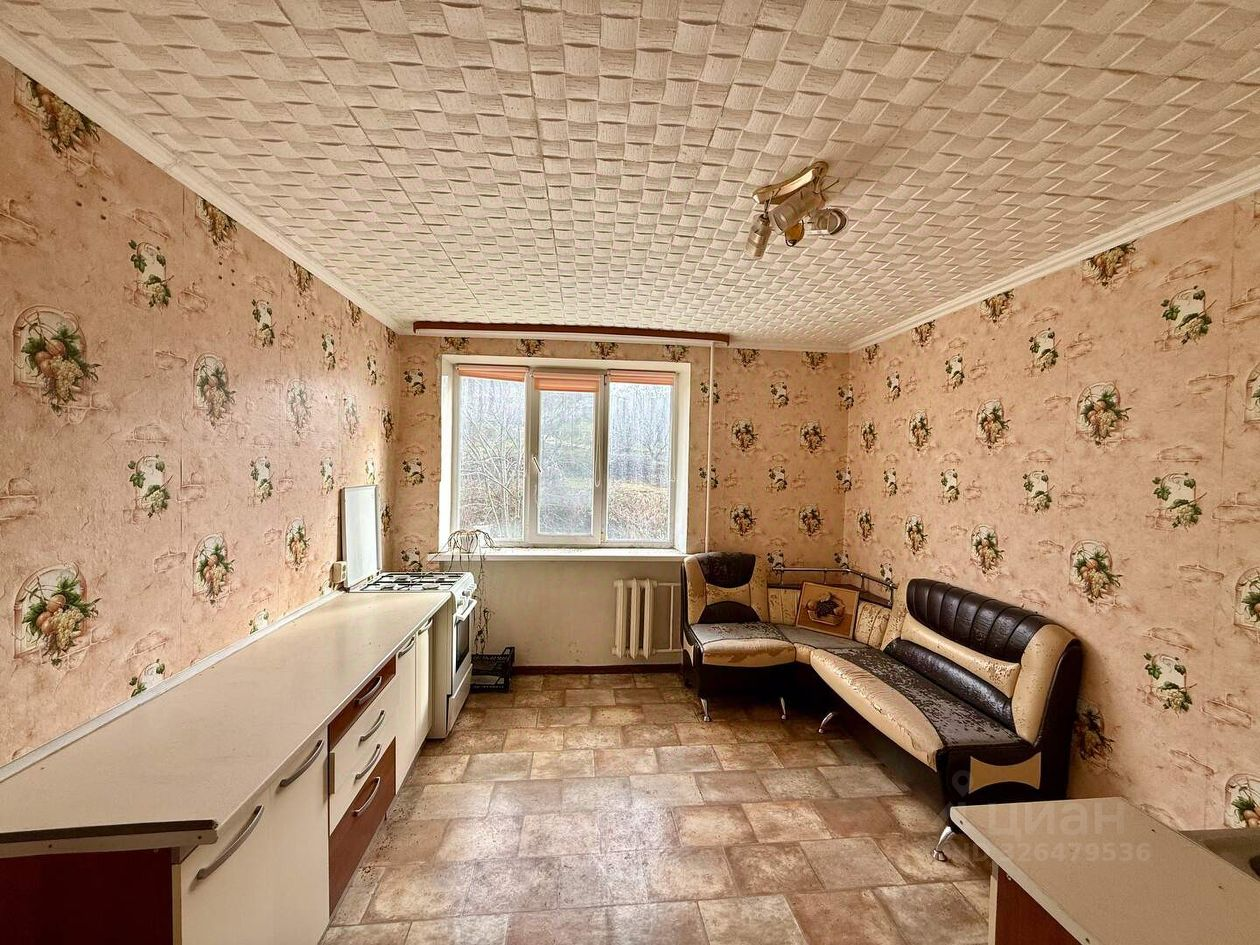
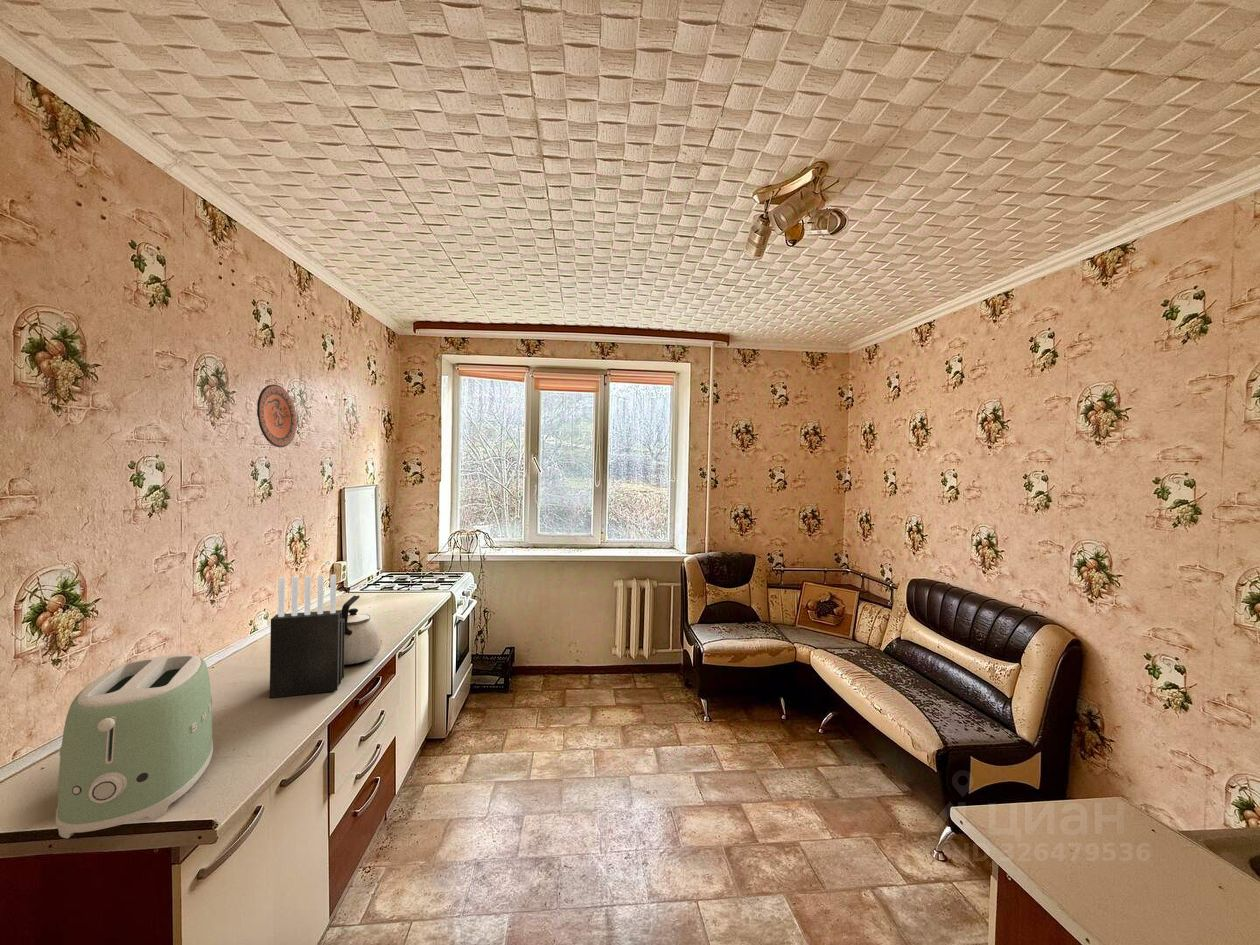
+ decorative plate [256,384,298,448]
+ kettle [341,594,383,666]
+ knife block [269,574,345,699]
+ toaster [55,653,214,839]
